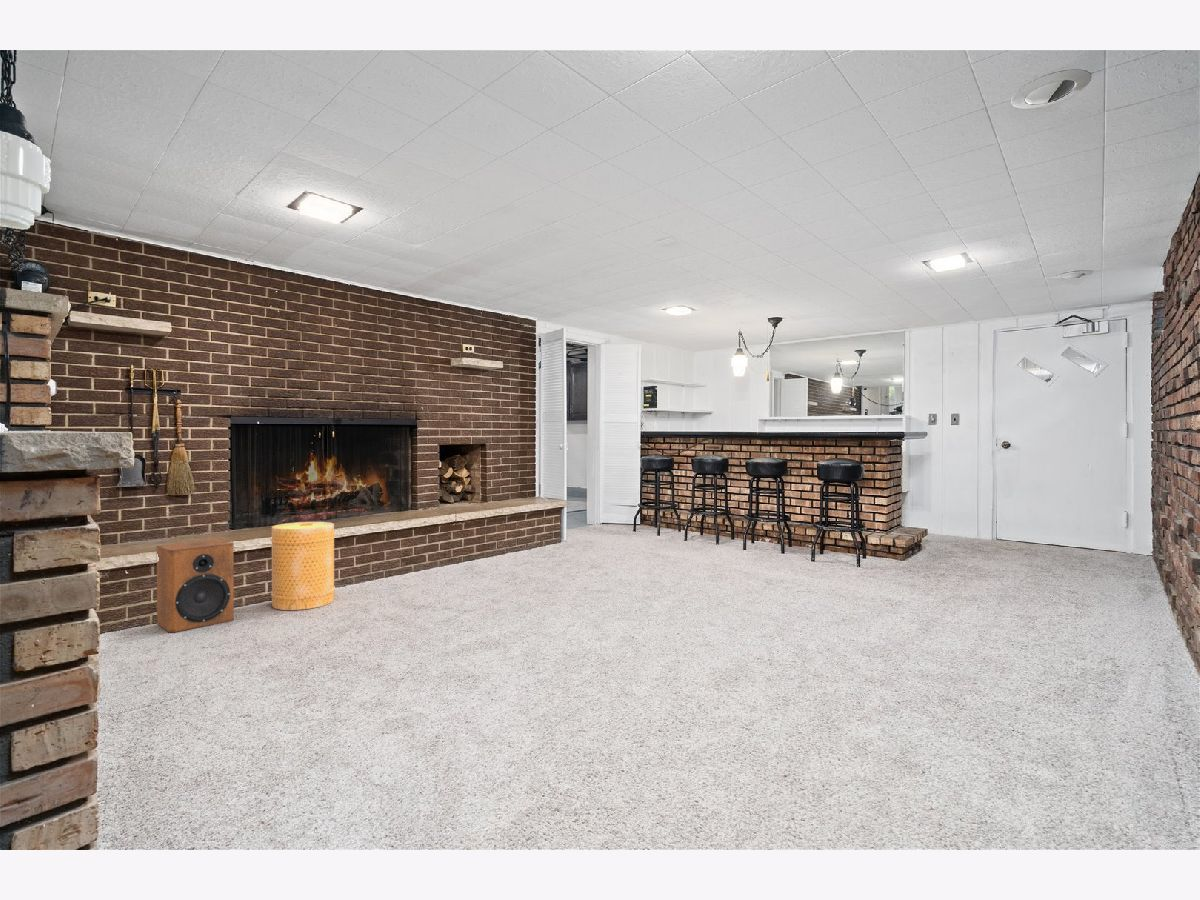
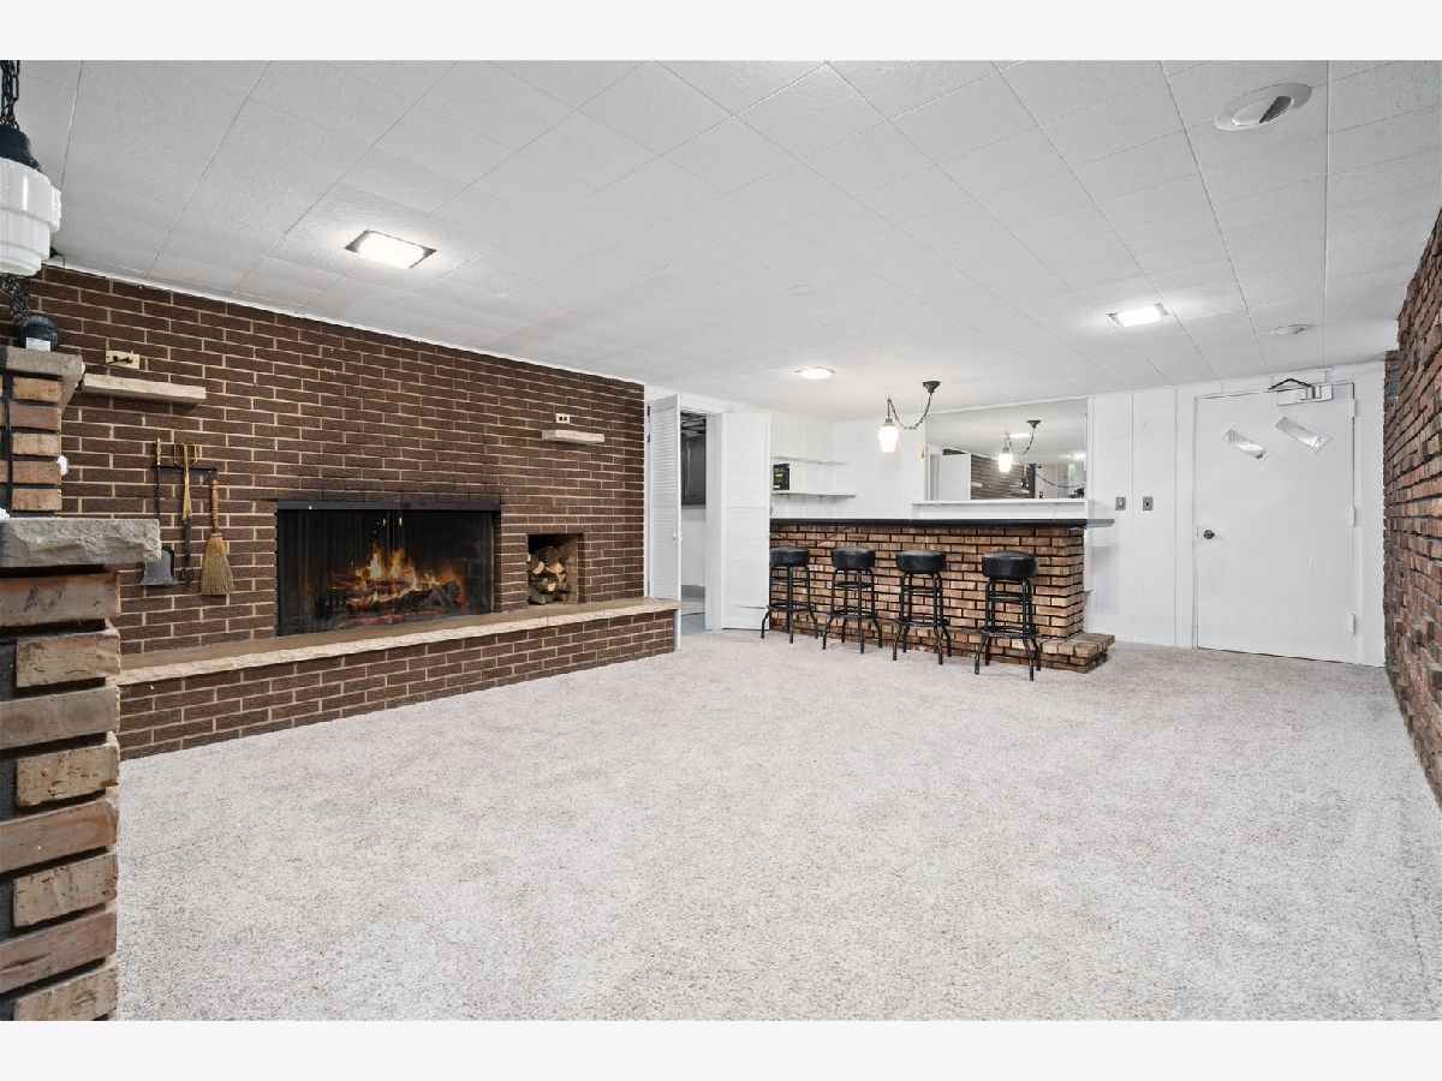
- speaker [156,538,235,633]
- basket [270,521,336,611]
